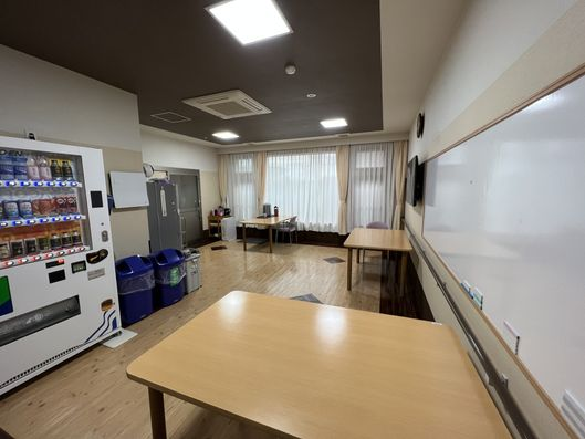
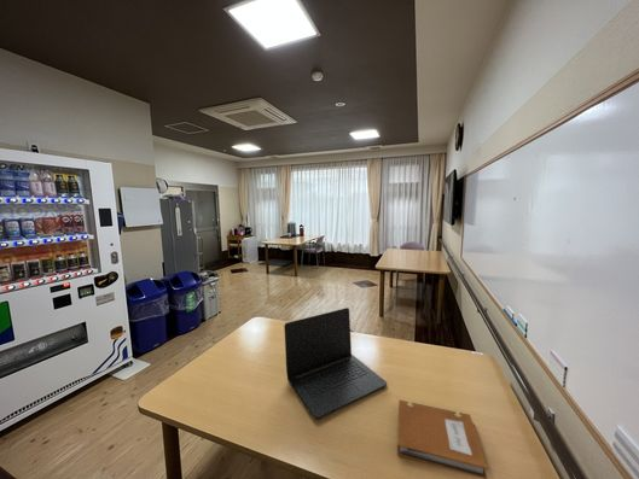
+ notebook [396,398,489,479]
+ laptop [283,306,388,420]
